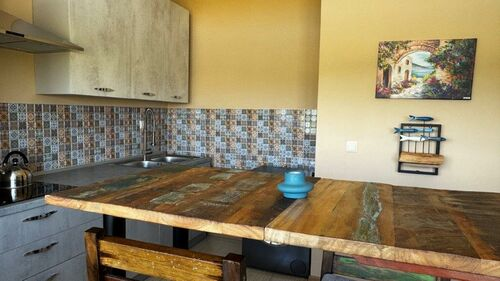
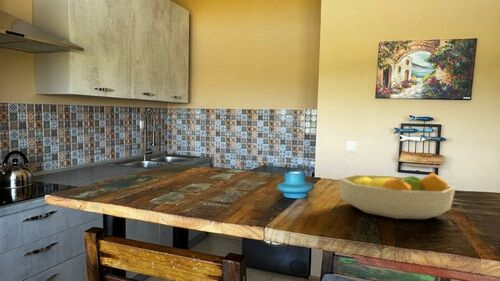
+ fruit bowl [338,172,457,220]
